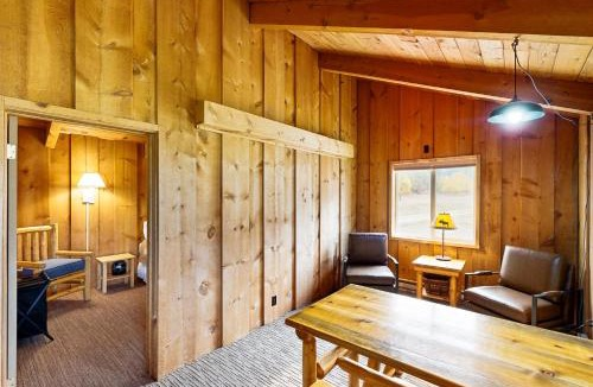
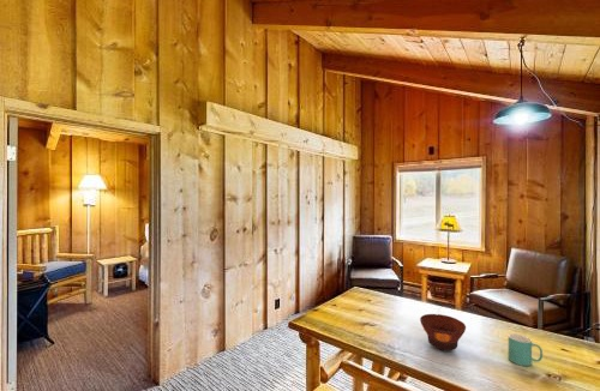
+ bowl [419,313,467,351]
+ mug [508,332,544,367]
